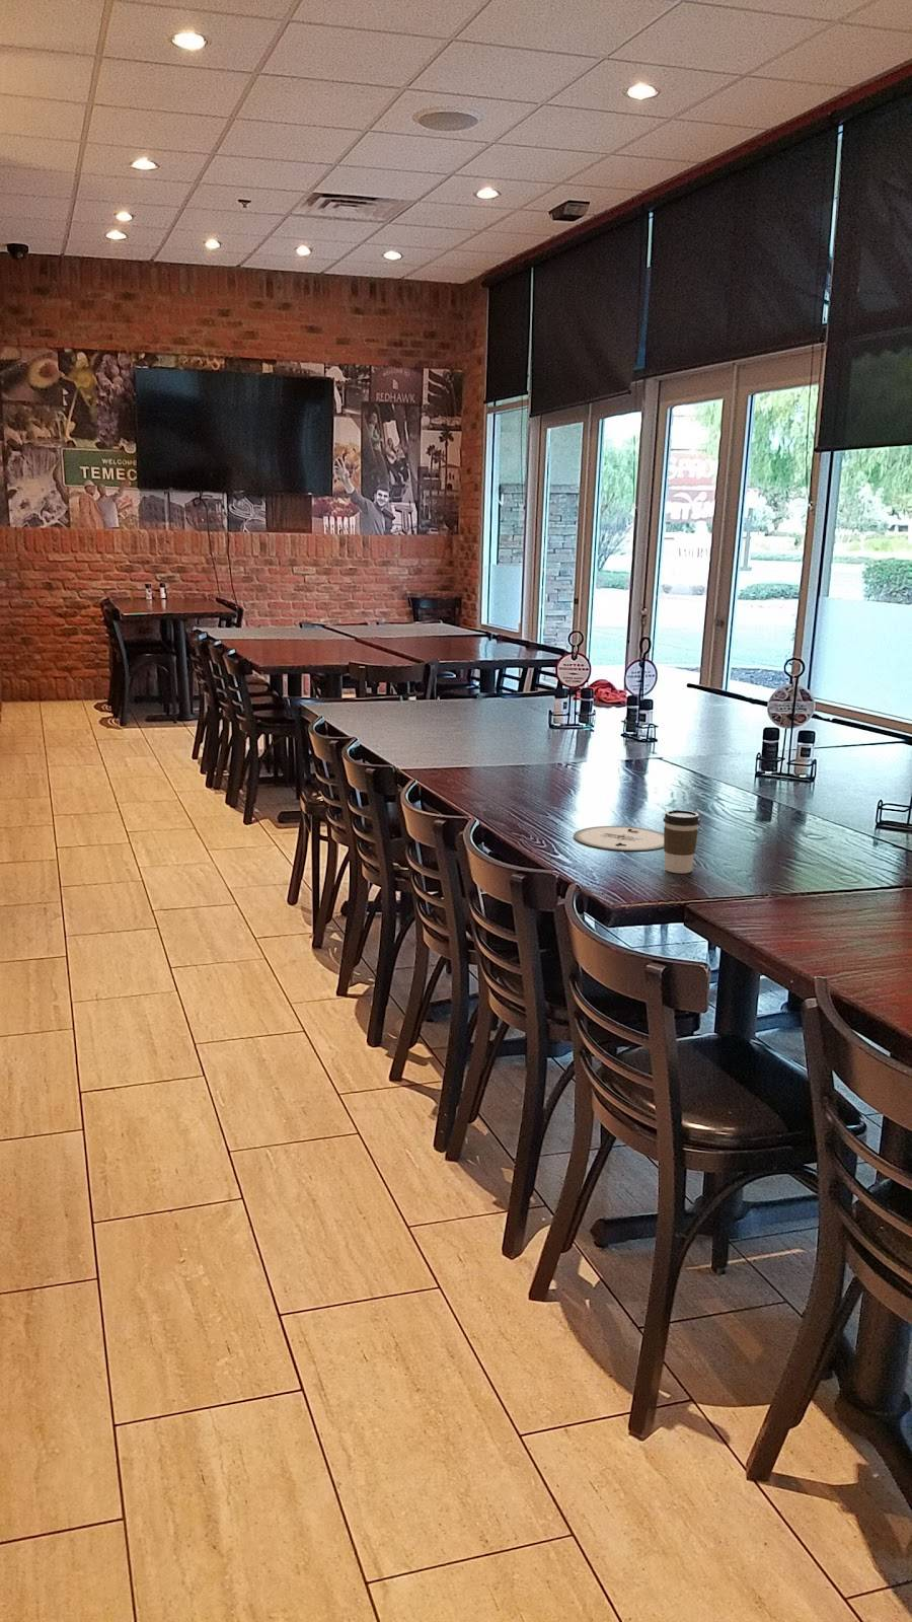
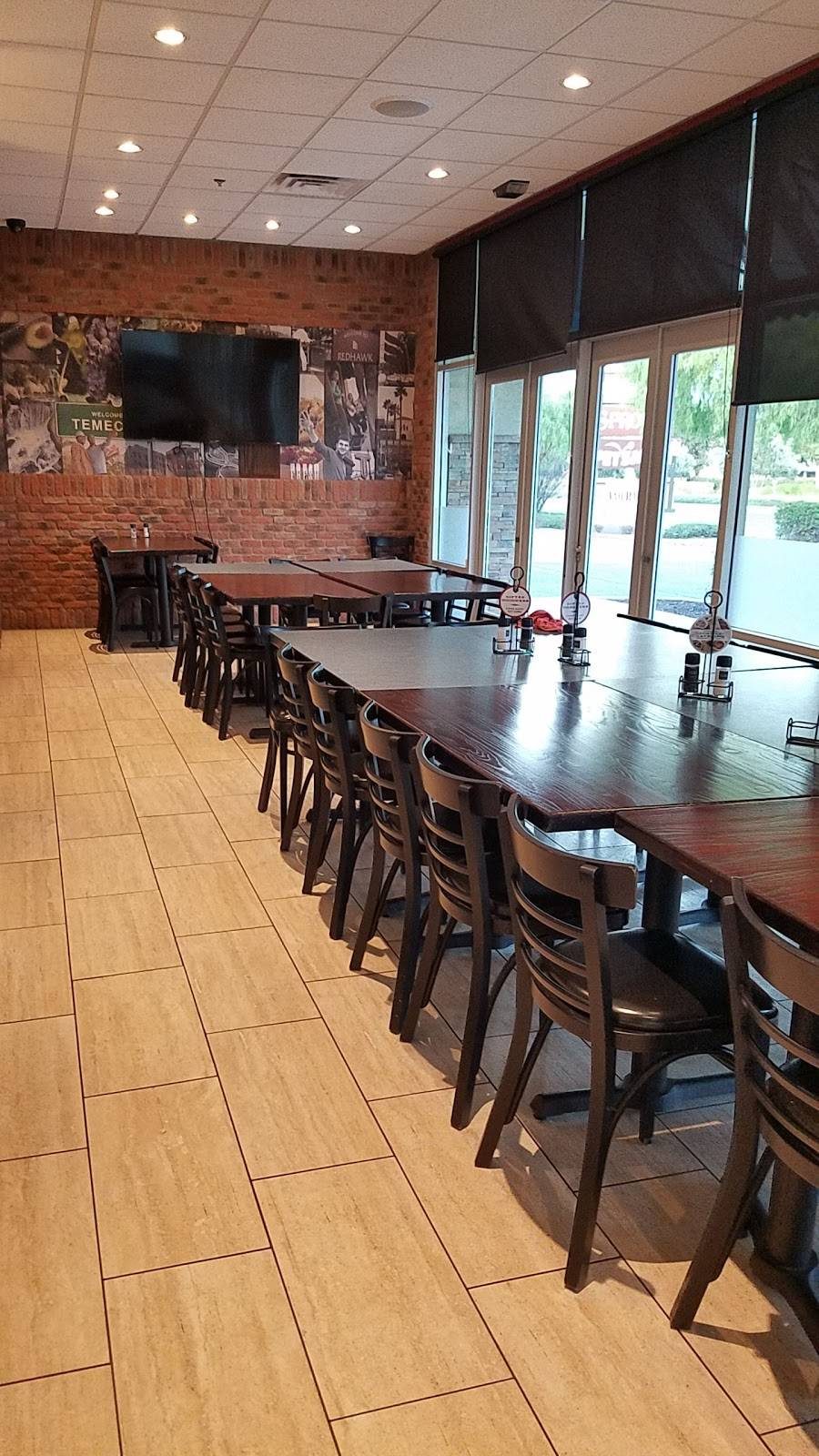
- coffee cup [663,809,702,873]
- plate [572,825,664,851]
